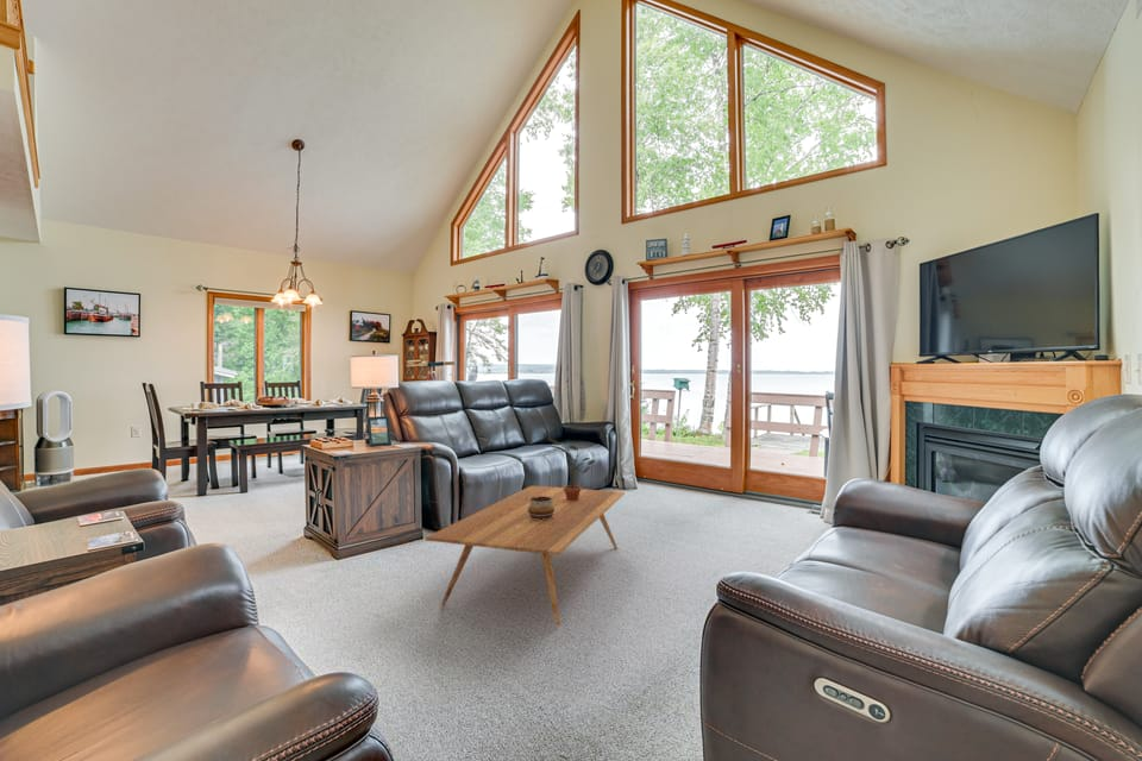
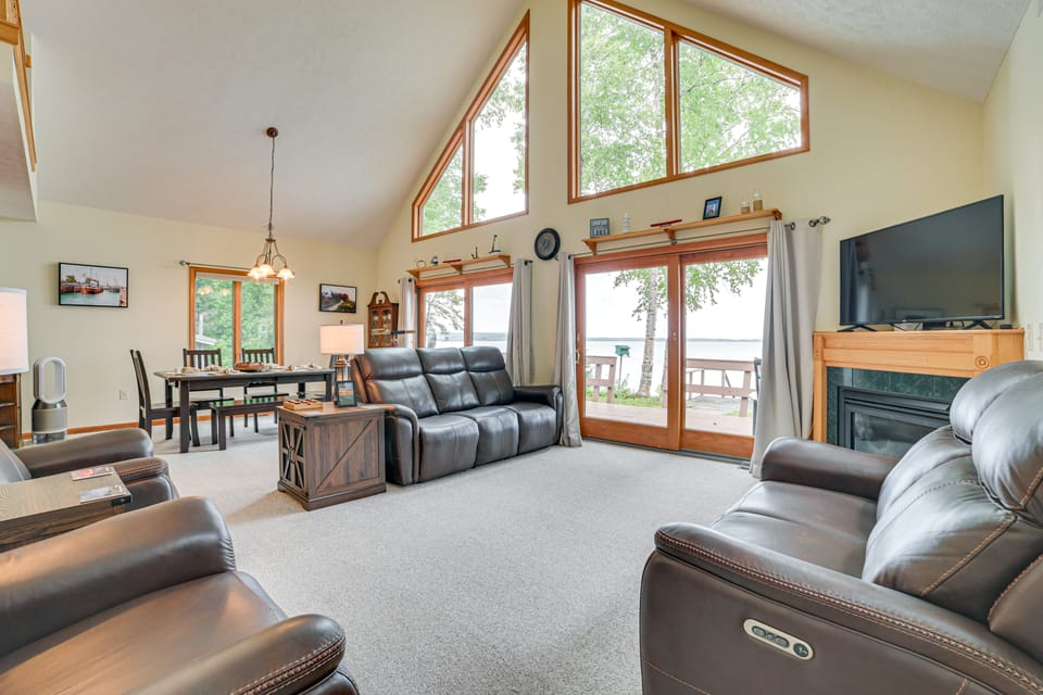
- potted plant [546,436,596,501]
- decorative bowl [528,496,554,520]
- coffee table [425,485,626,627]
